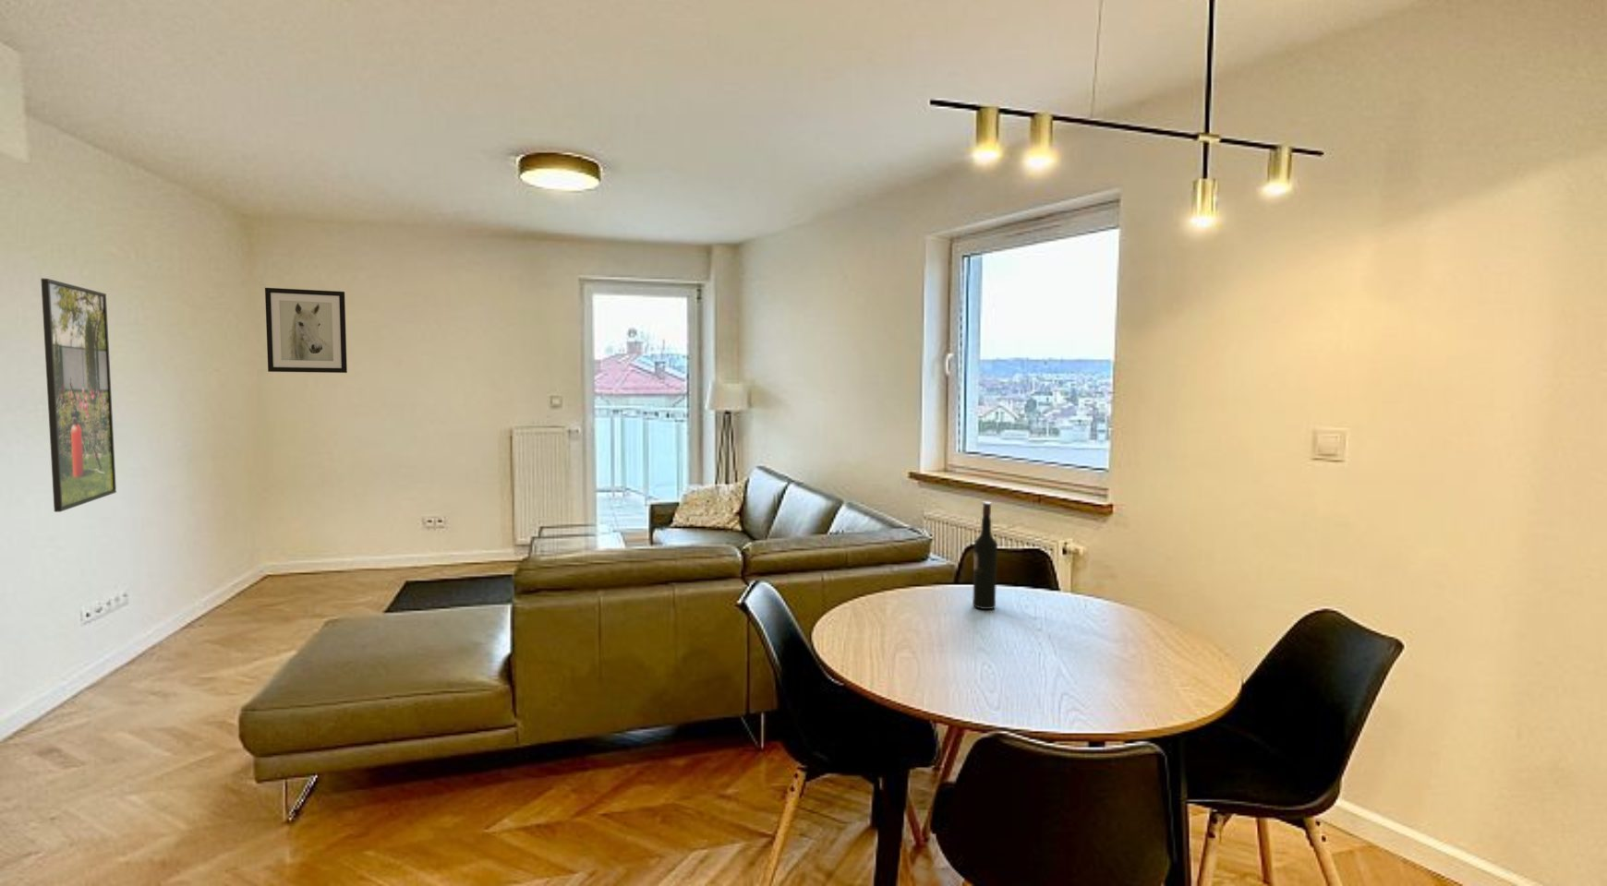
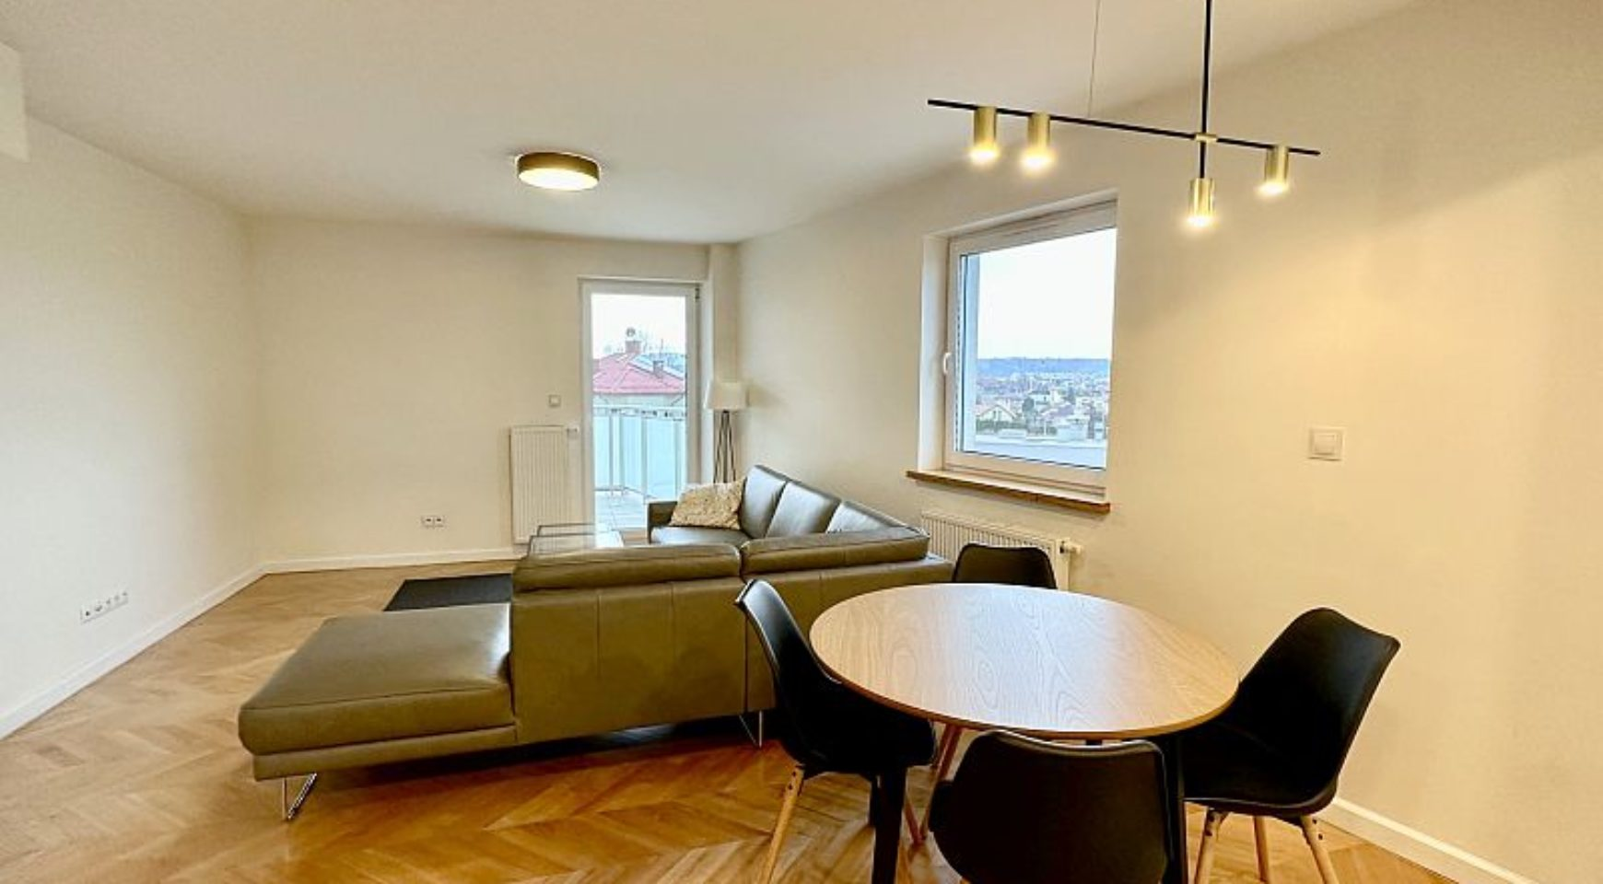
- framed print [39,278,117,513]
- wall art [264,287,348,374]
- wine bottle [972,501,999,610]
